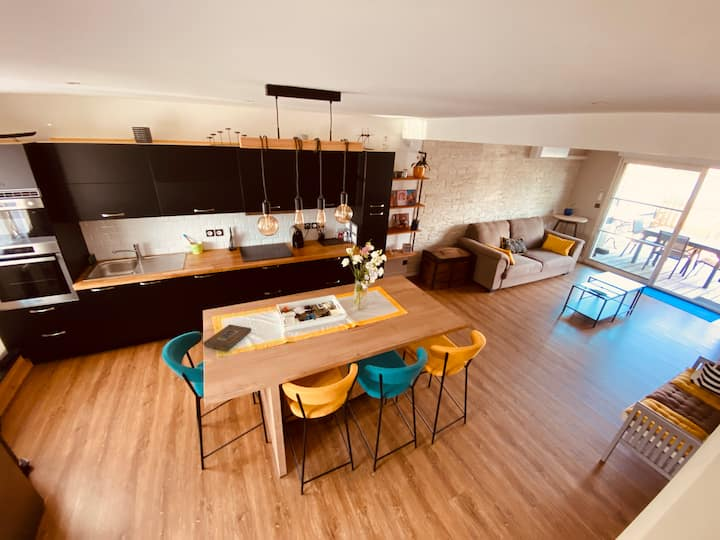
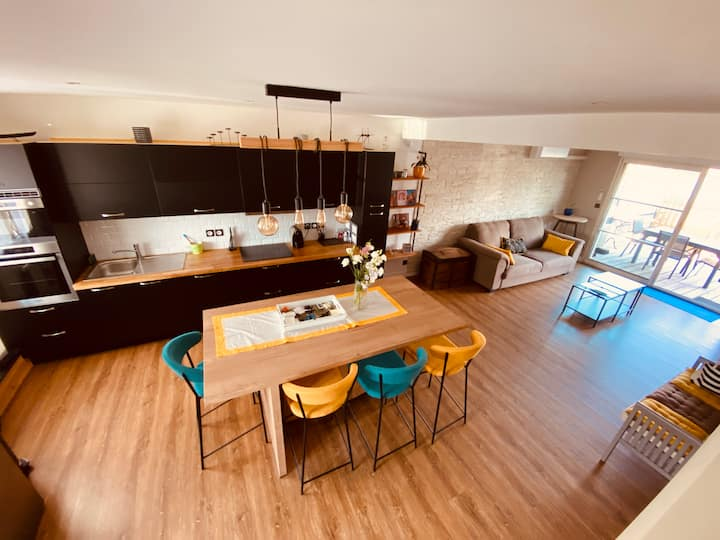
- book [202,324,252,352]
